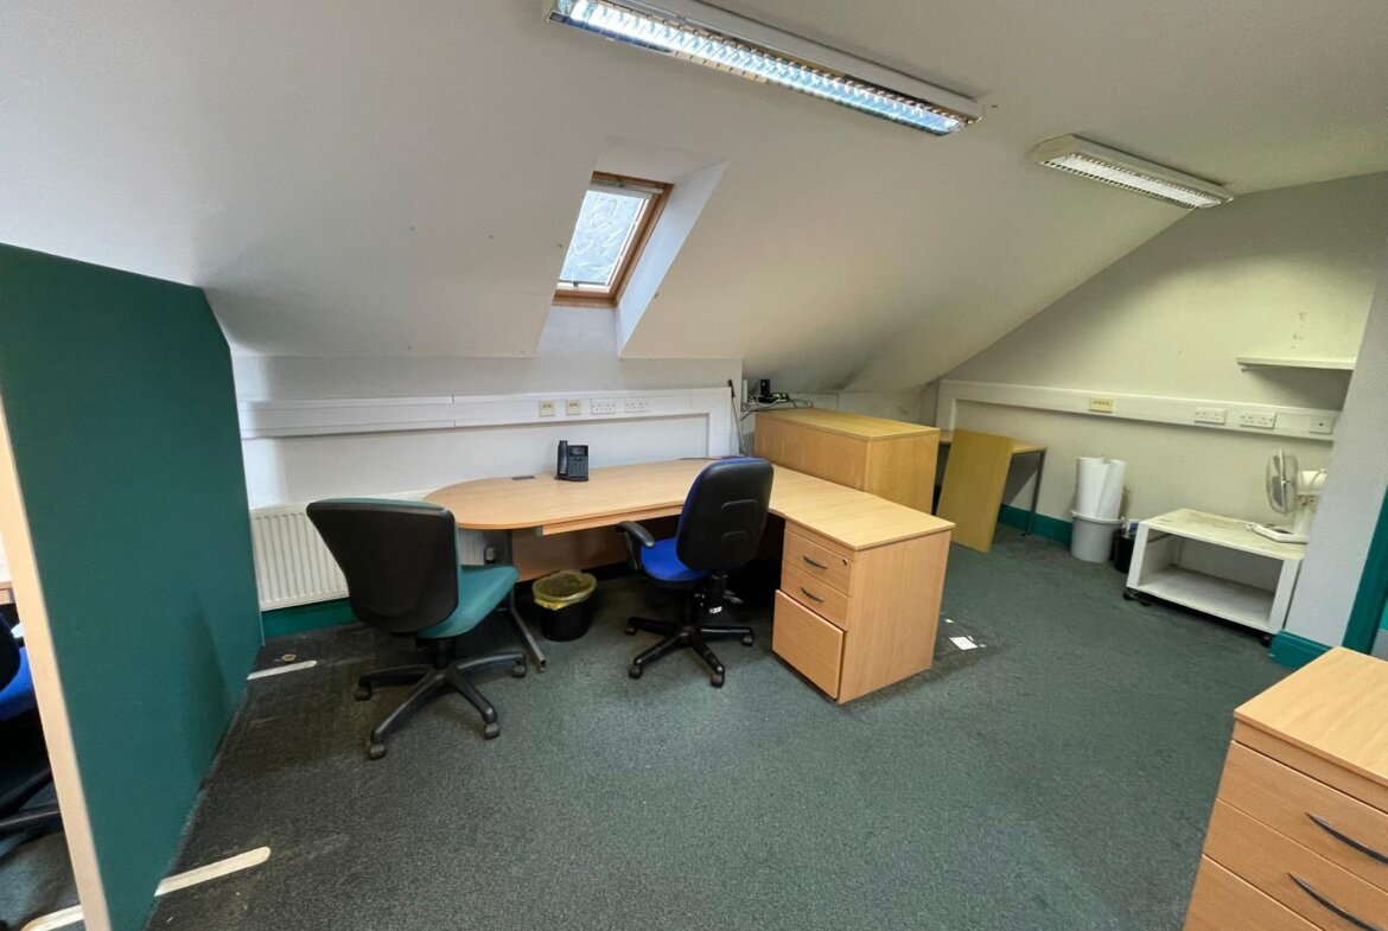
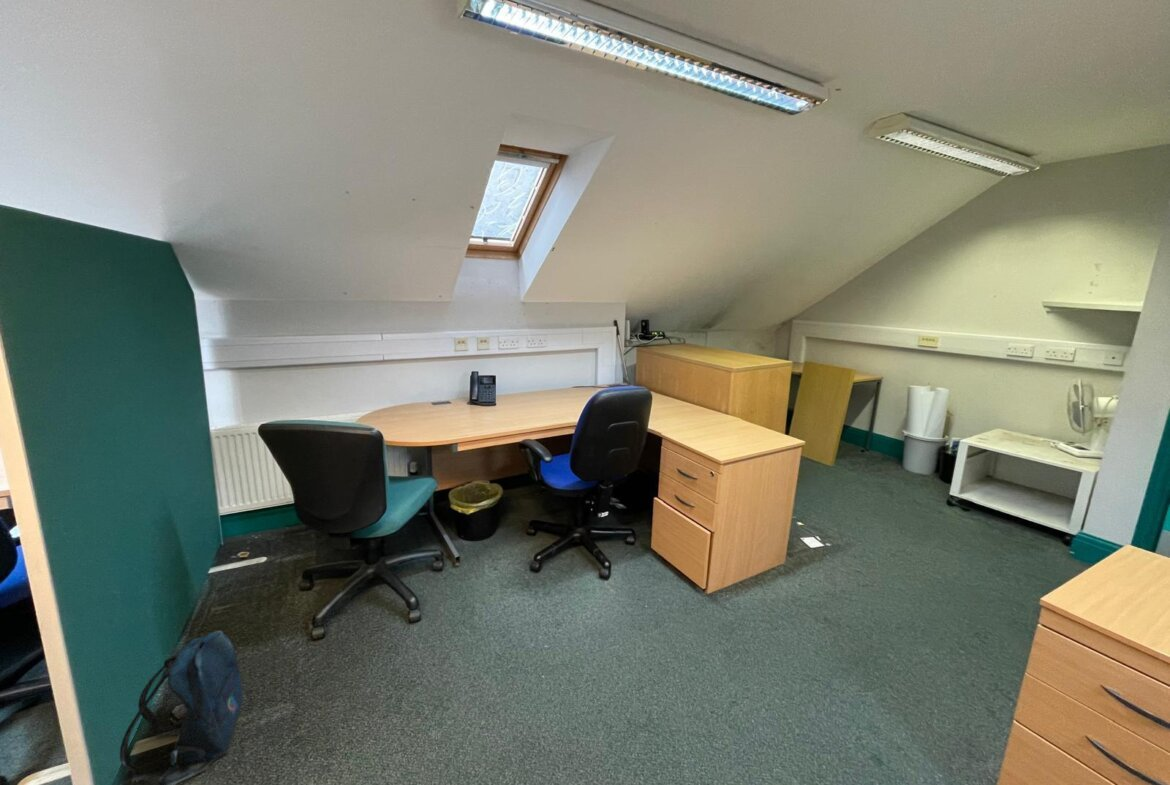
+ backpack [119,630,244,785]
